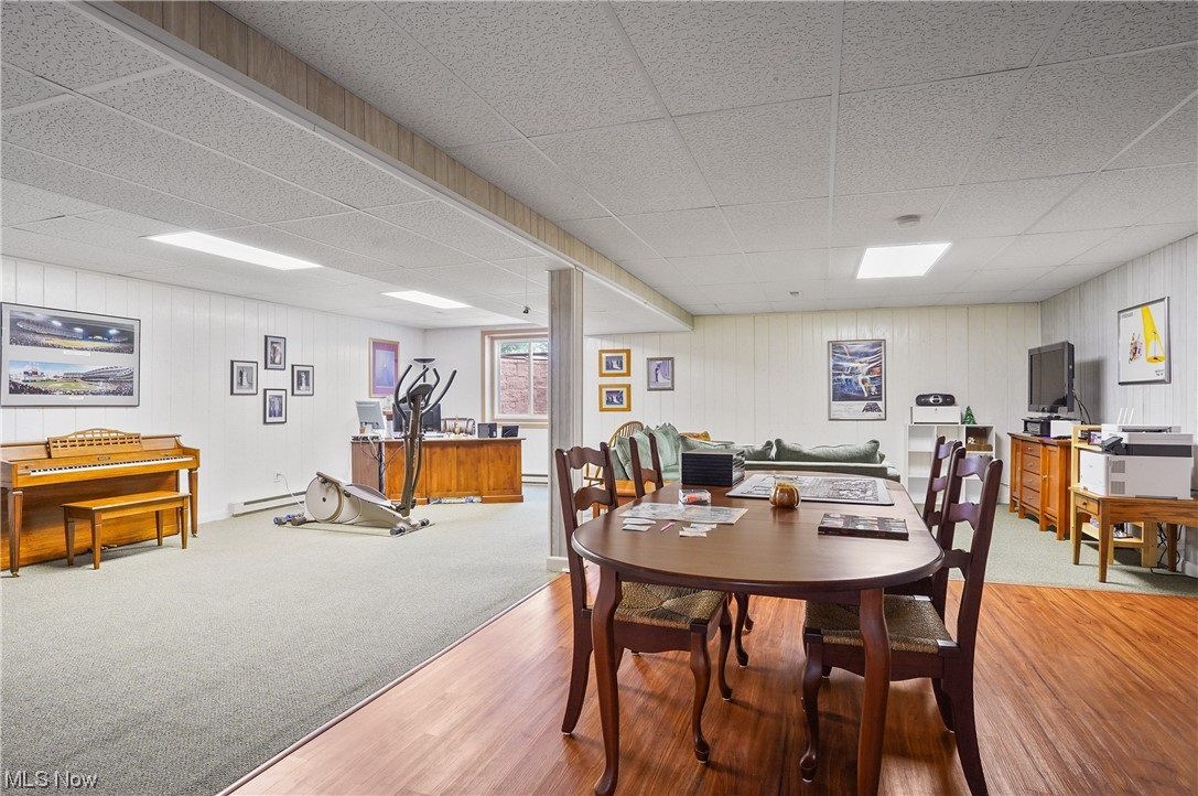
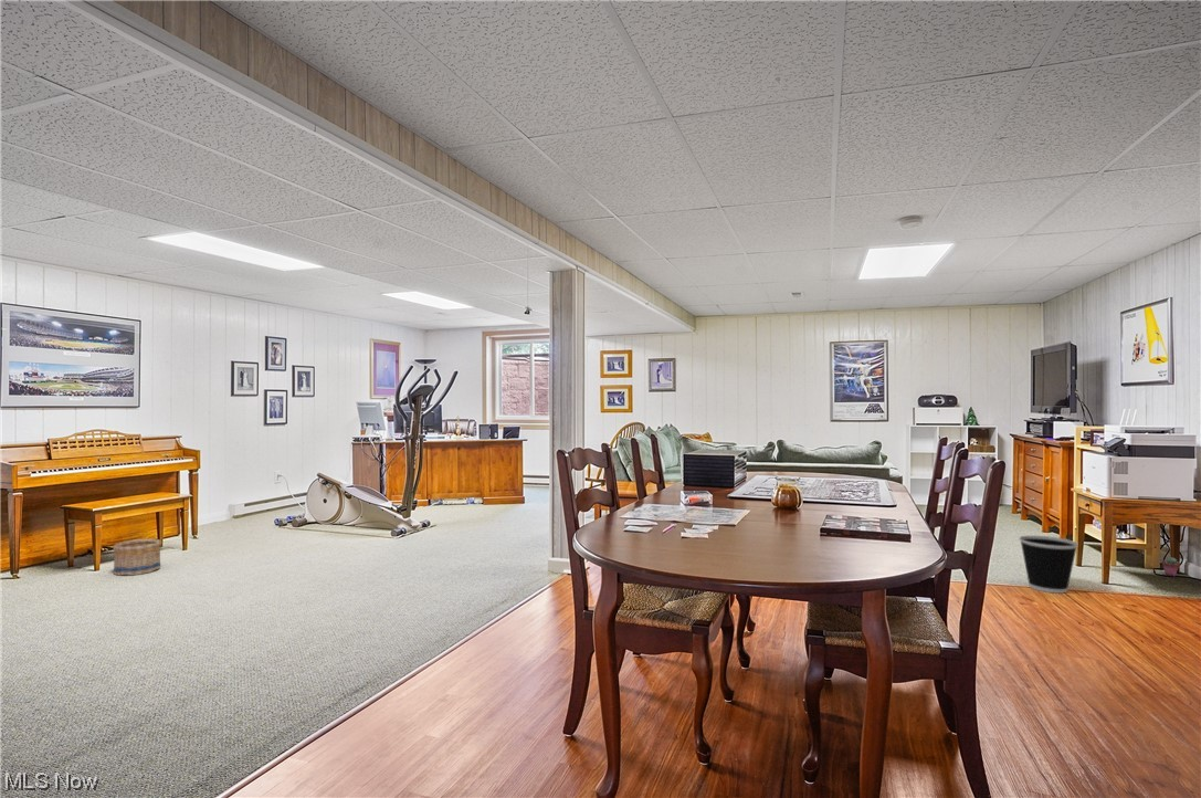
+ potted succulent [1161,556,1181,577]
+ basket [112,537,162,577]
+ wastebasket [1019,535,1079,595]
